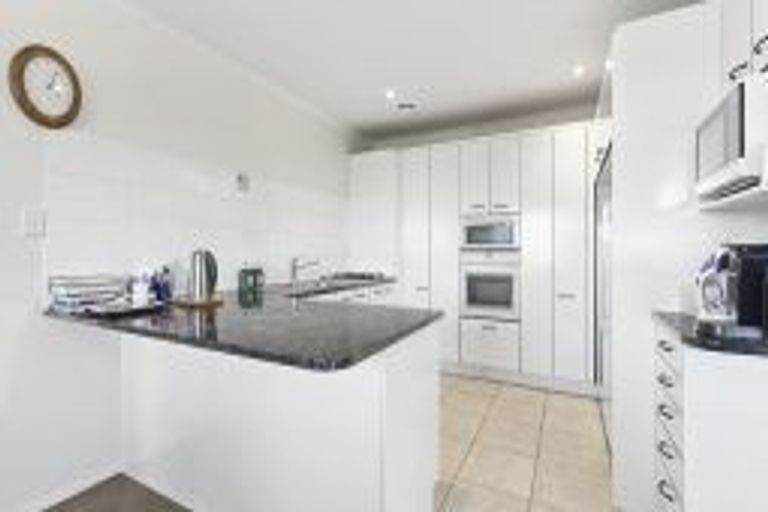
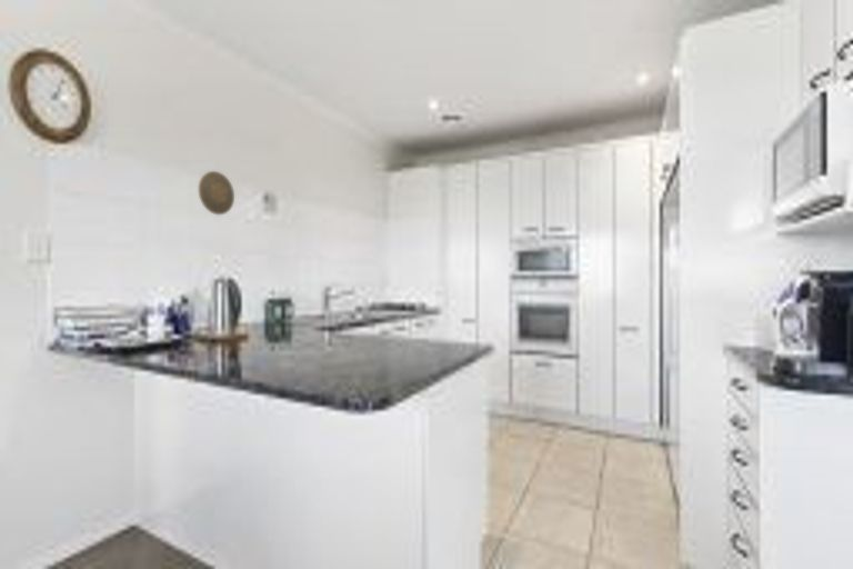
+ decorative plate [198,170,235,216]
